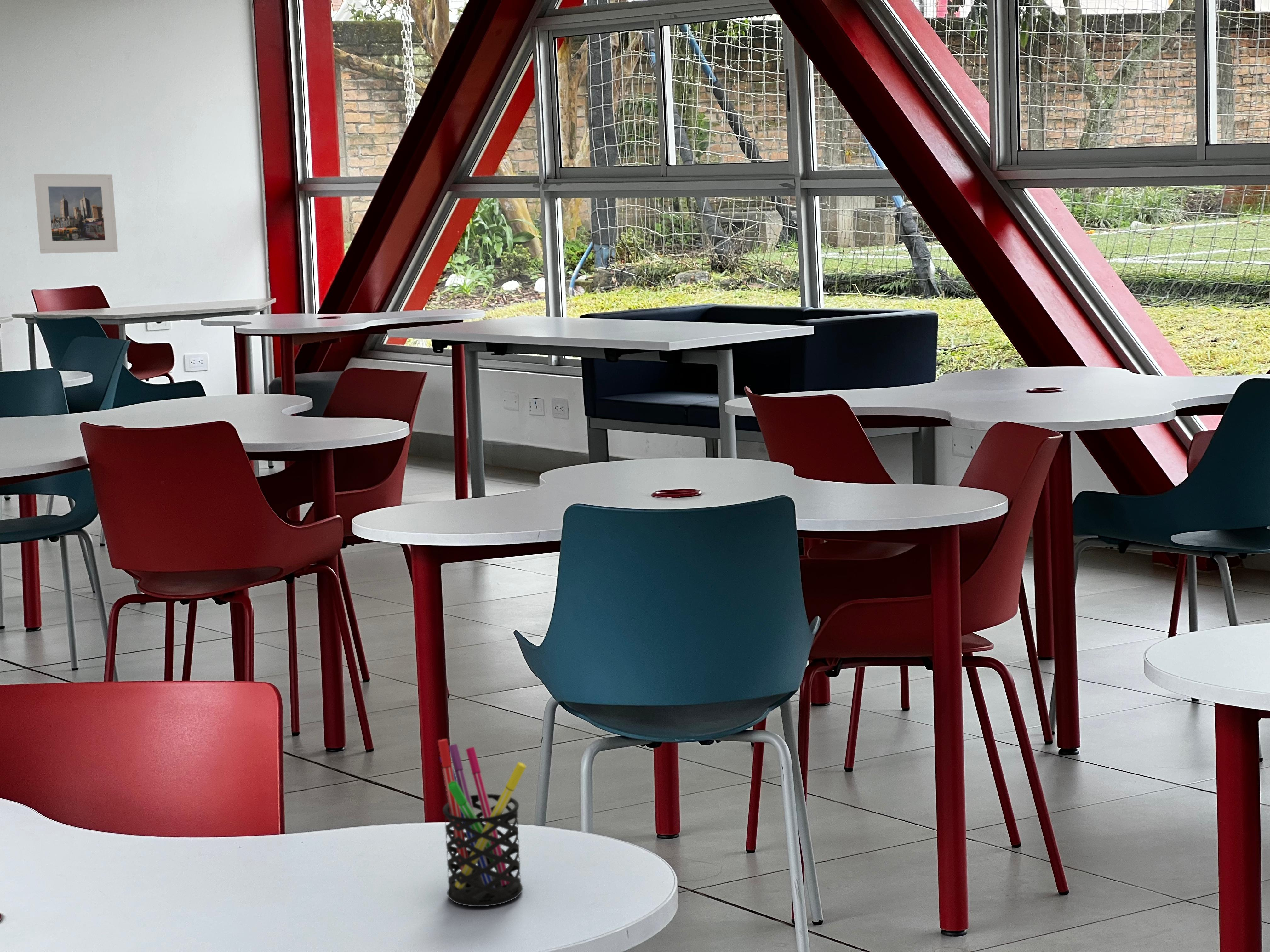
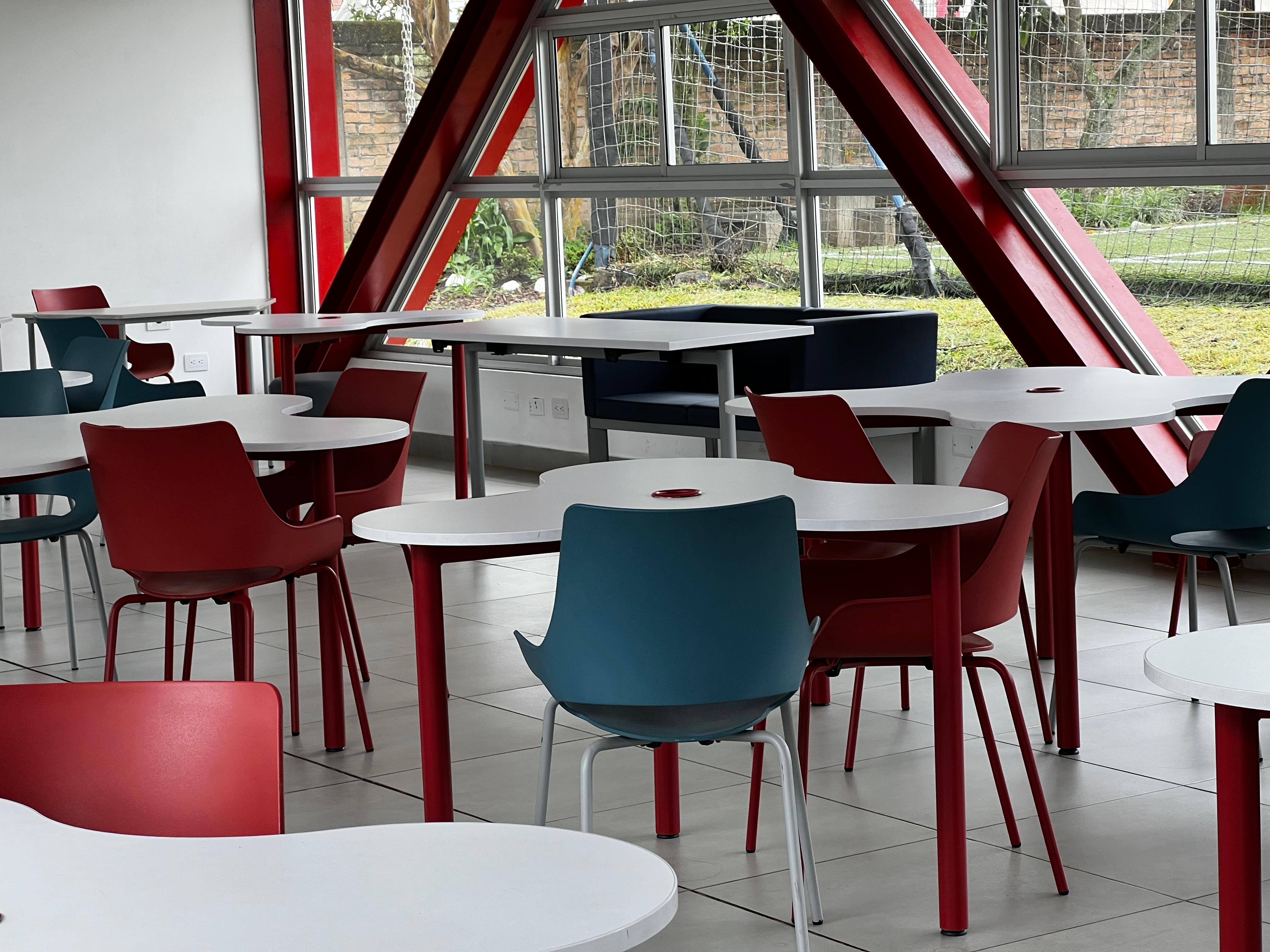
- pen holder [438,739,527,907]
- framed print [34,173,118,254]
